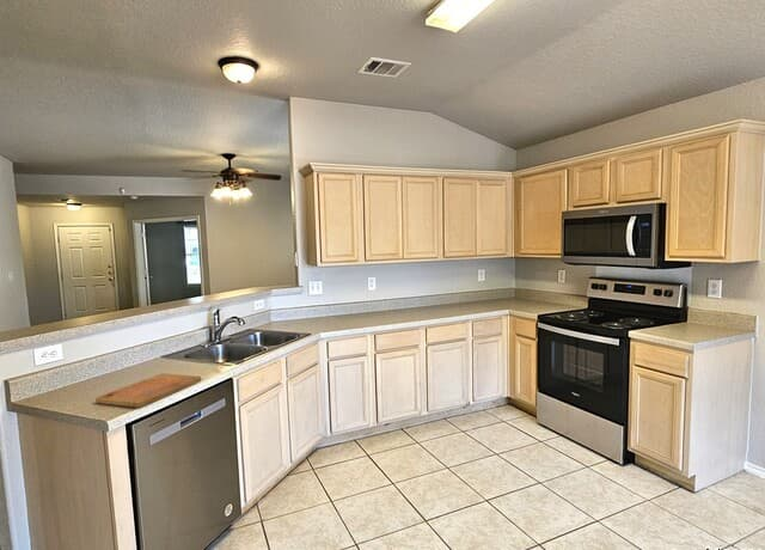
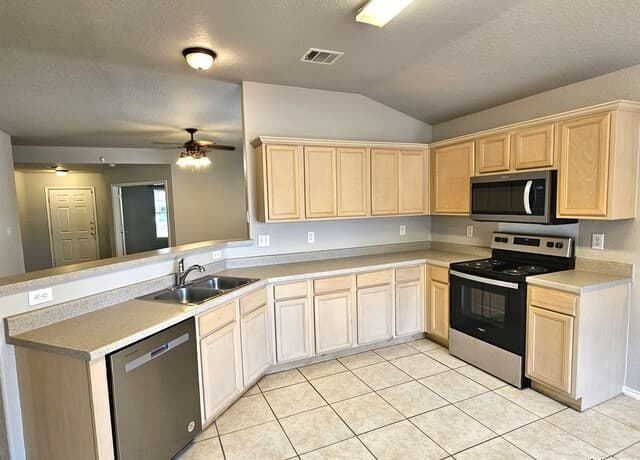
- cutting board [94,372,202,409]
